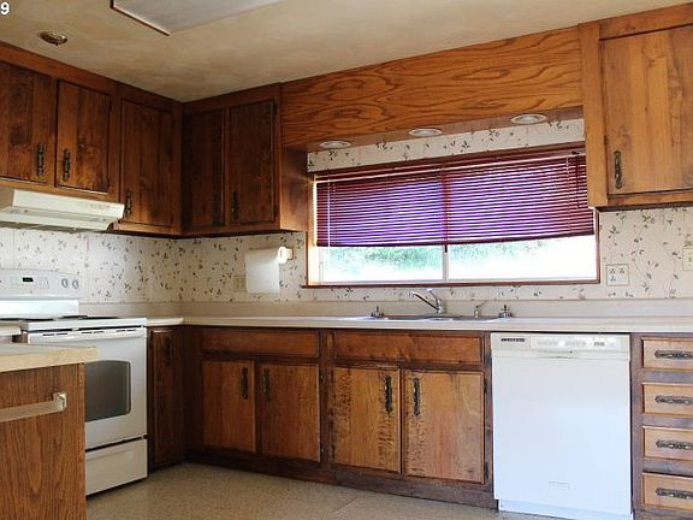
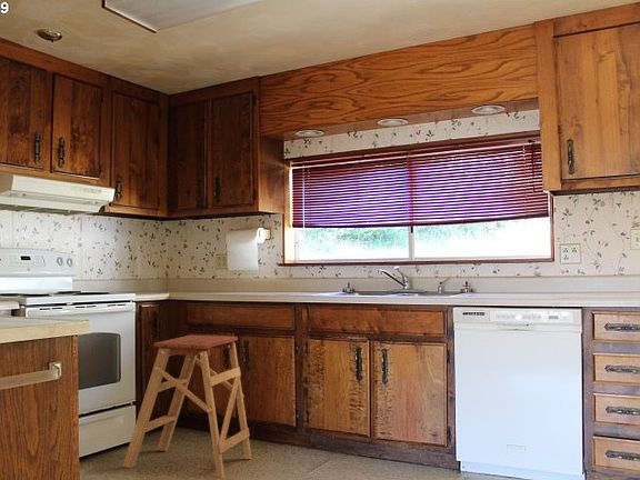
+ step ladder [122,334,252,479]
